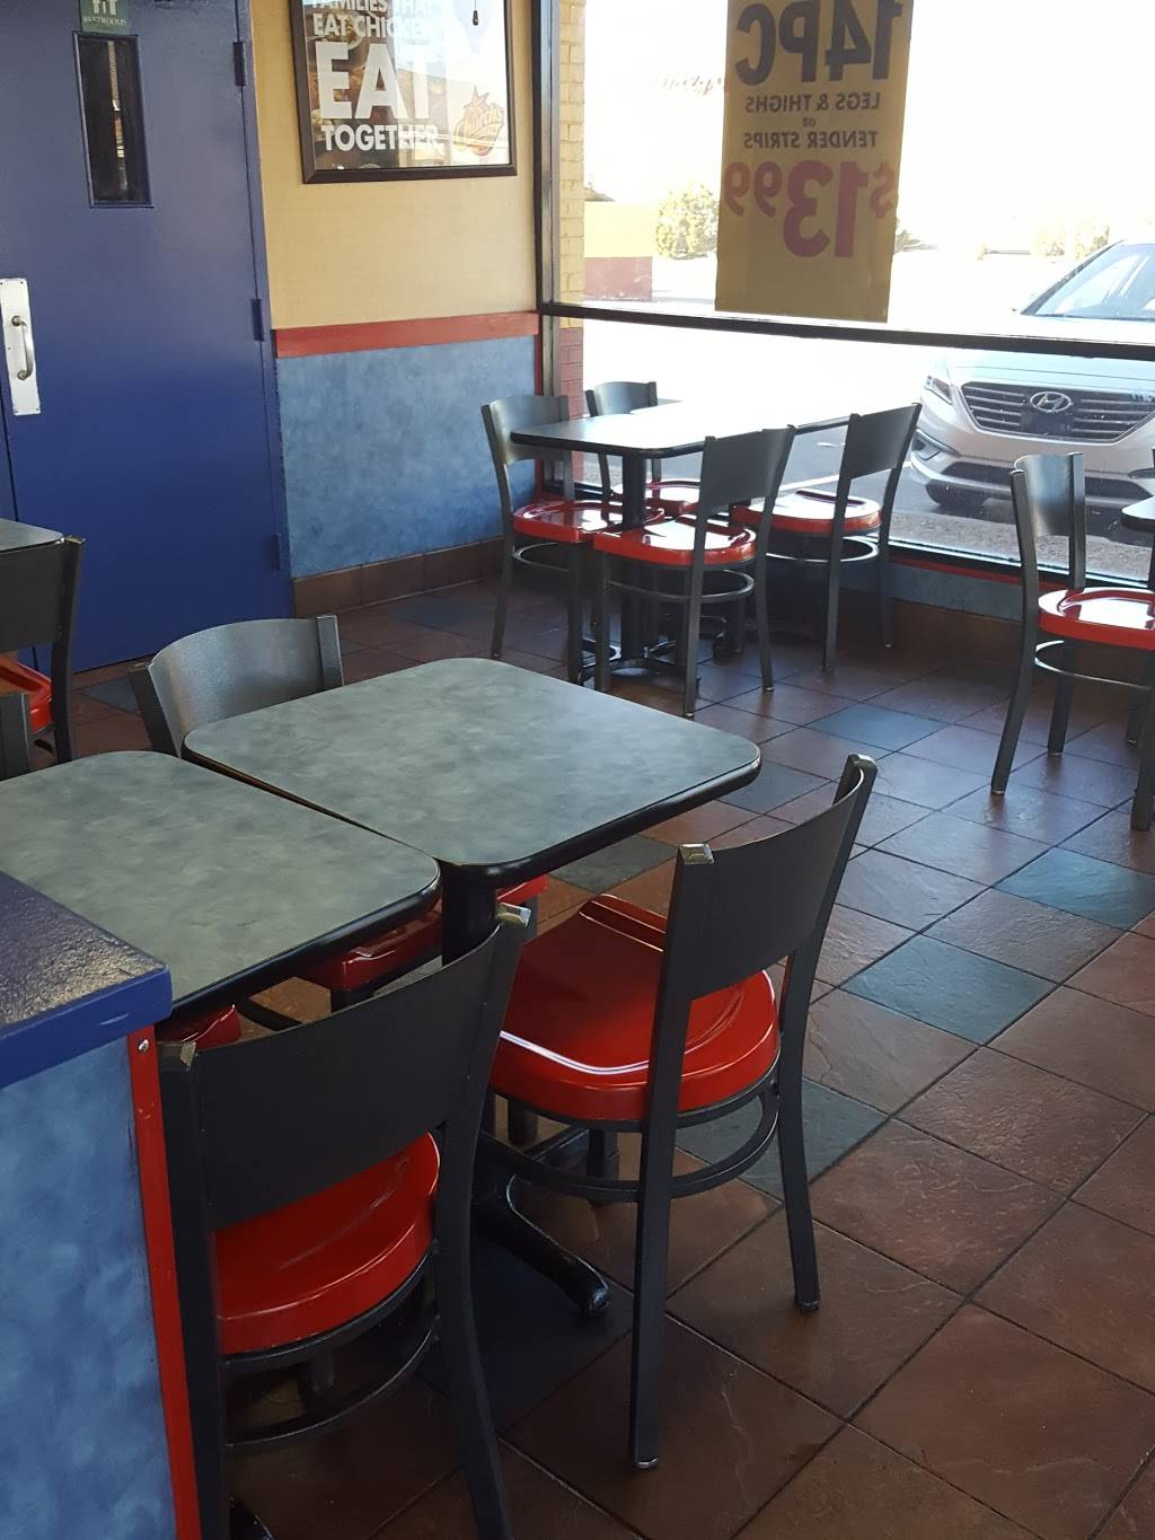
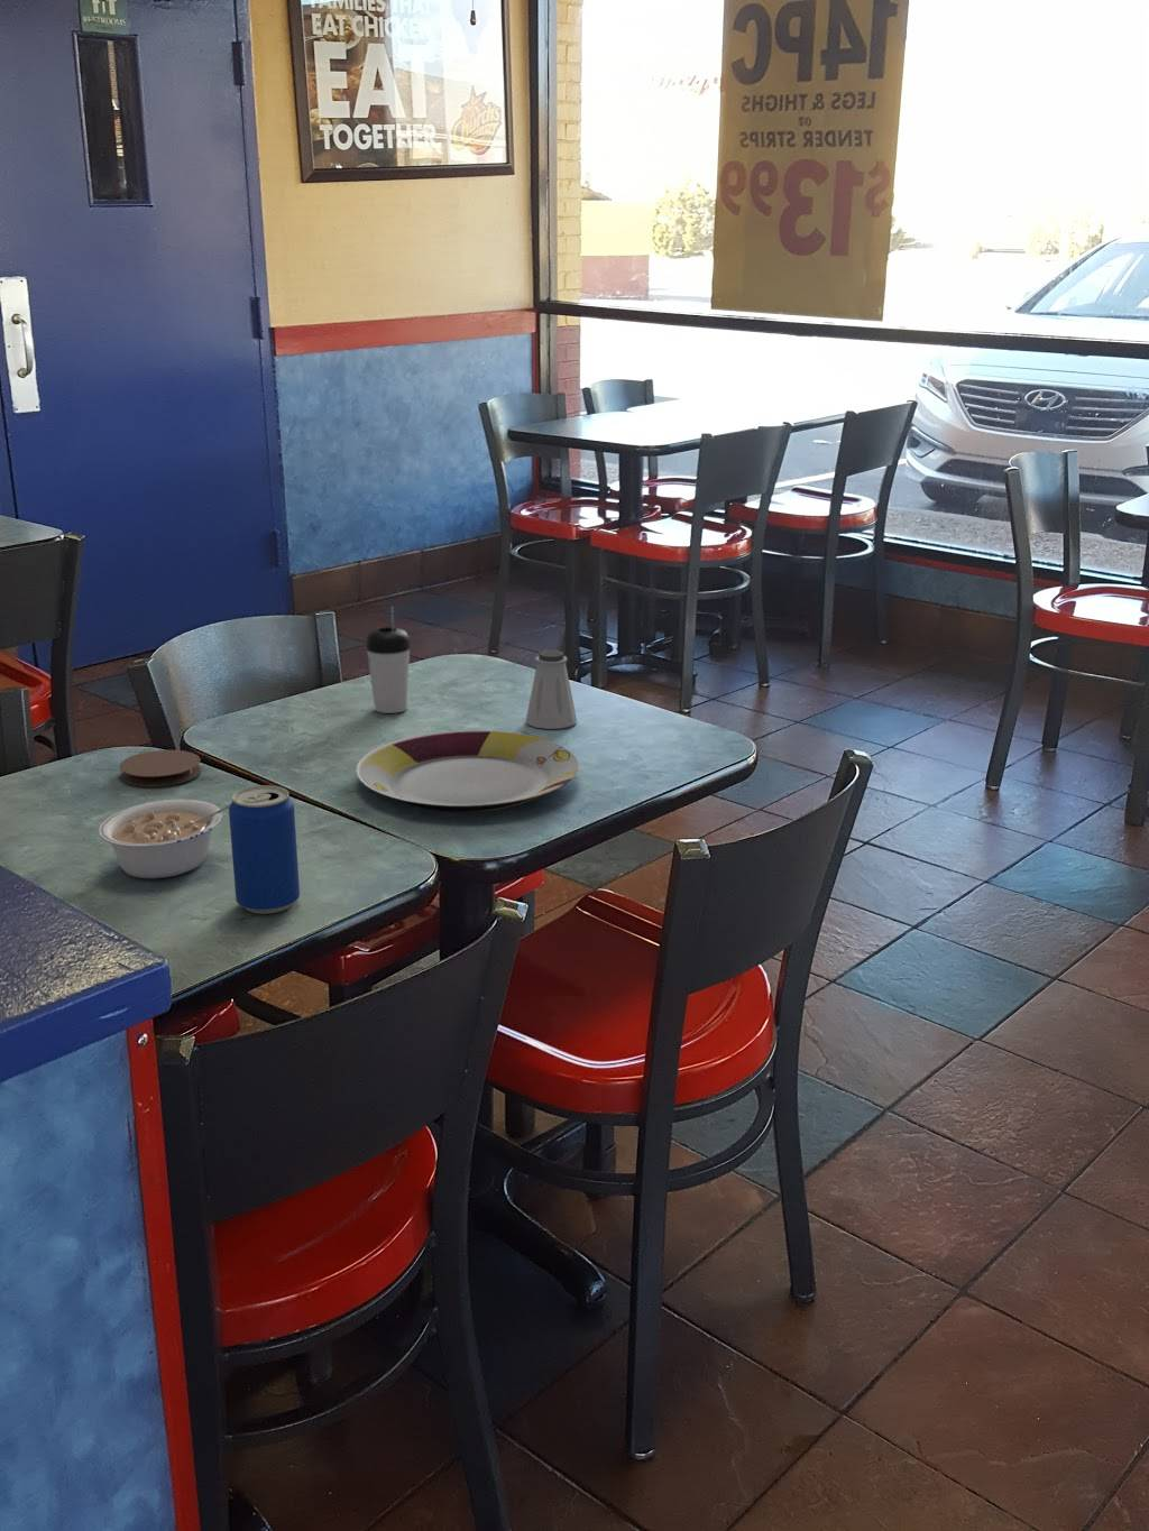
+ legume [98,799,231,880]
+ plate [355,729,579,813]
+ coaster [119,749,202,788]
+ saltshaker [525,649,578,730]
+ beverage can [228,784,301,916]
+ beverage cup [364,606,412,714]
